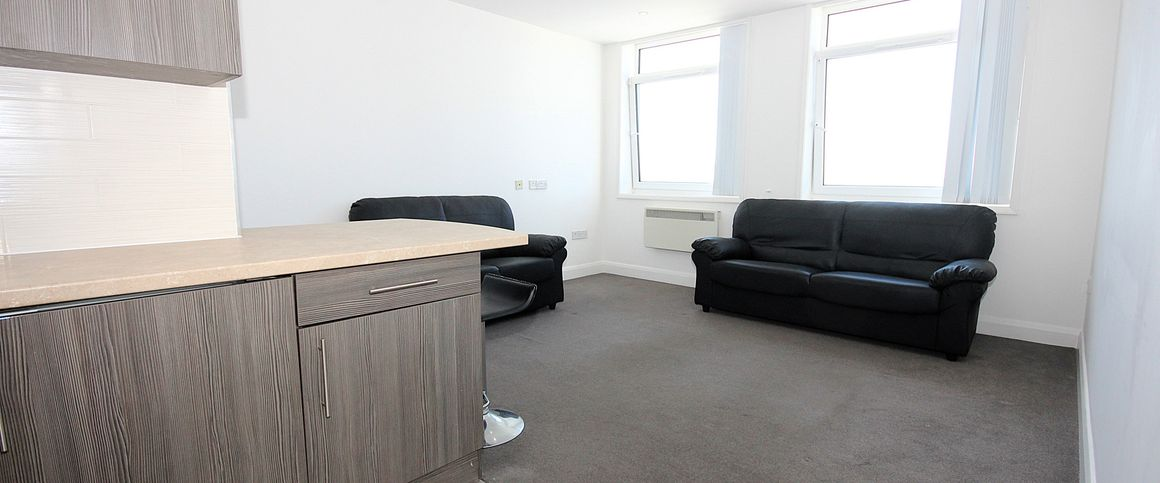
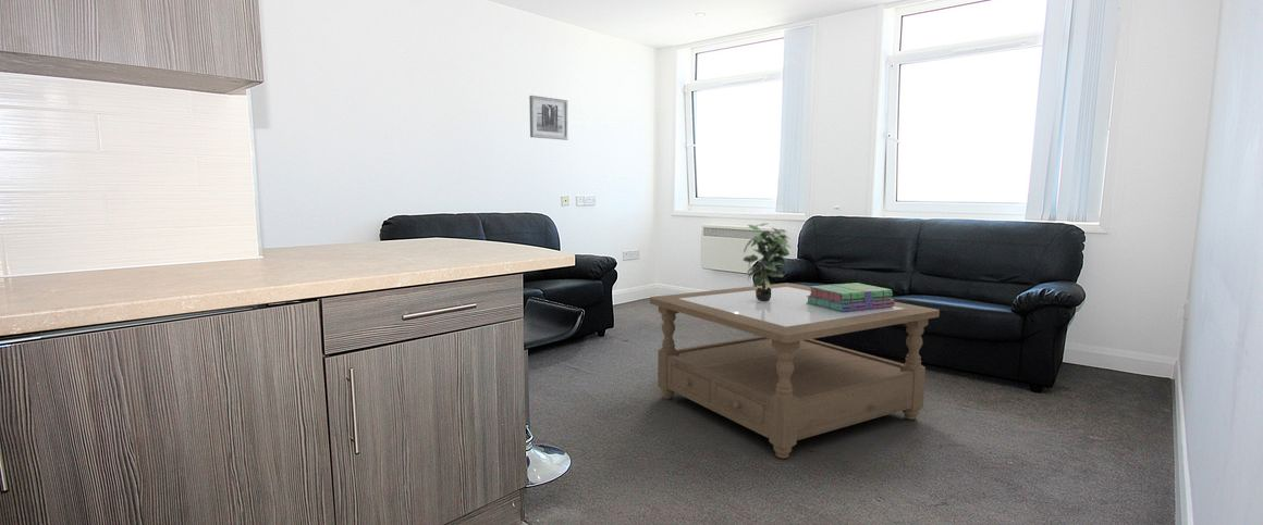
+ potted plant [743,222,793,301]
+ coffee table [649,282,941,460]
+ stack of books [806,282,895,312]
+ wall art [528,95,569,141]
